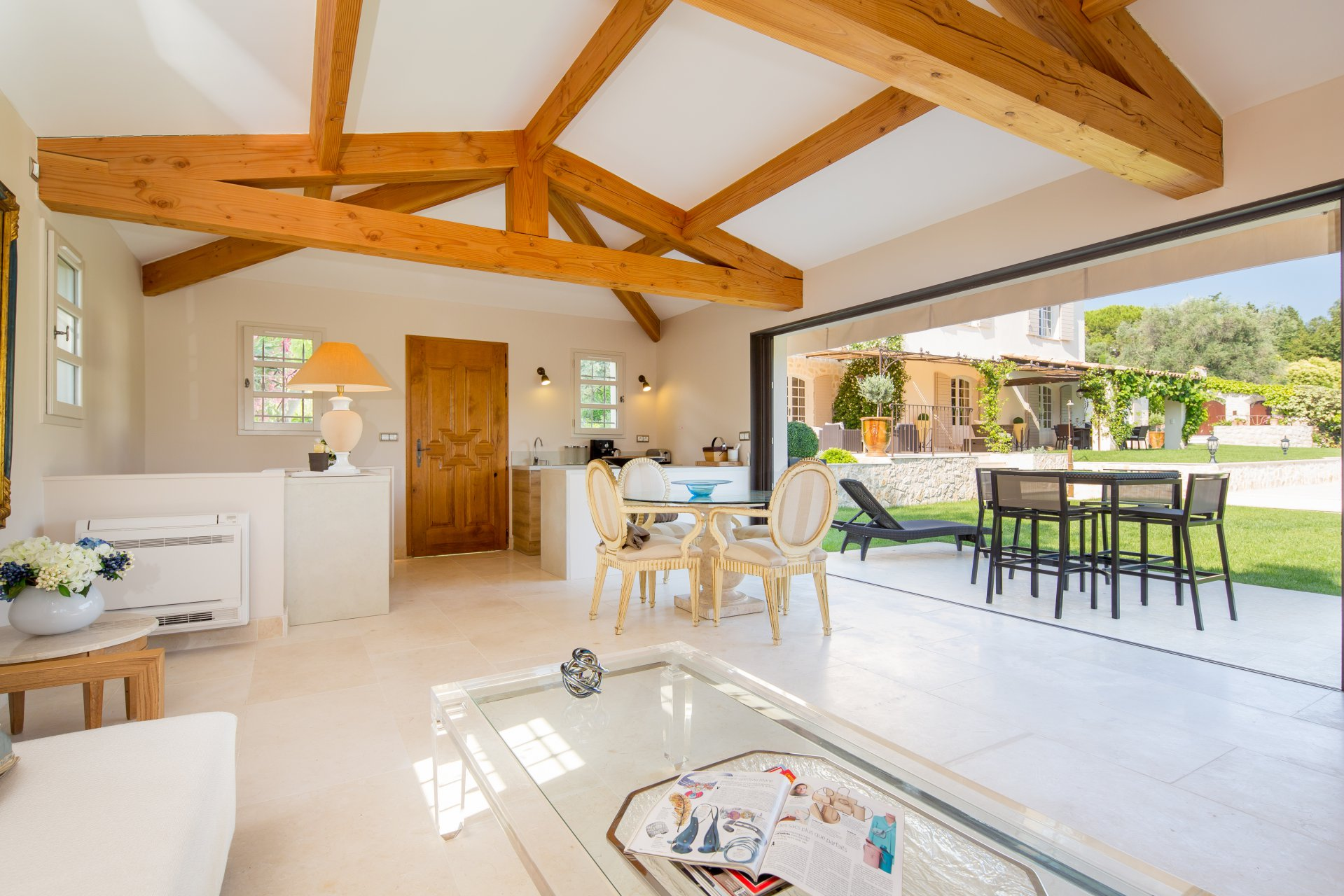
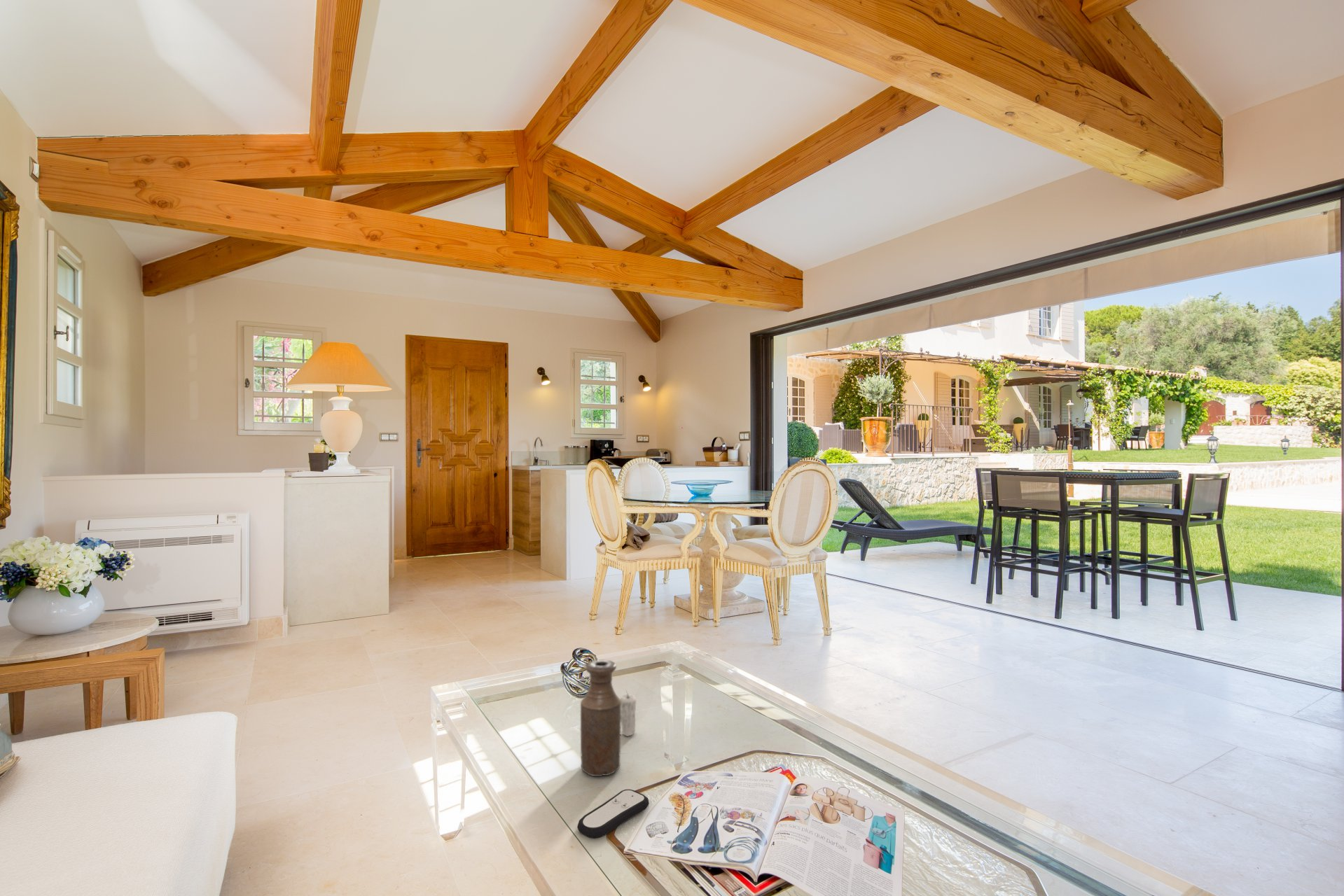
+ remote control [576,788,650,839]
+ candle [620,690,637,737]
+ bottle [580,659,621,777]
